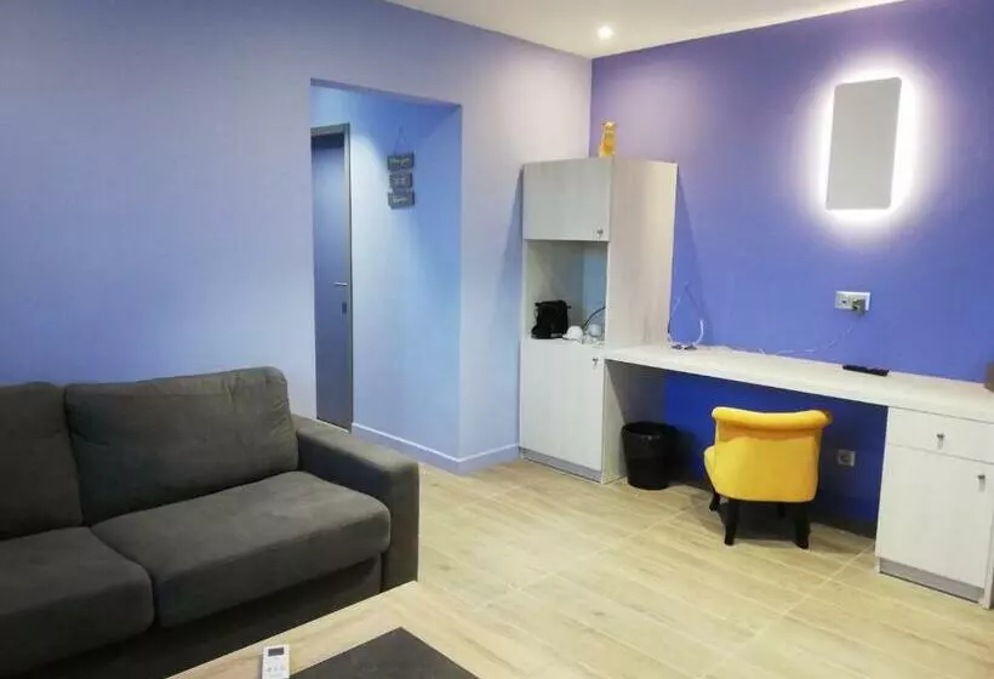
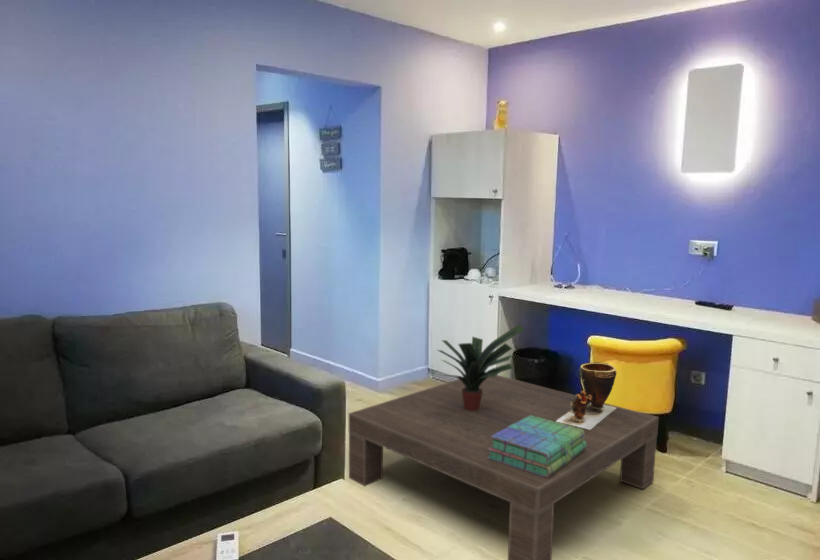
+ stack of books [487,415,586,478]
+ clay pot [556,361,618,430]
+ potted plant [436,323,526,411]
+ coffee table [348,374,660,560]
